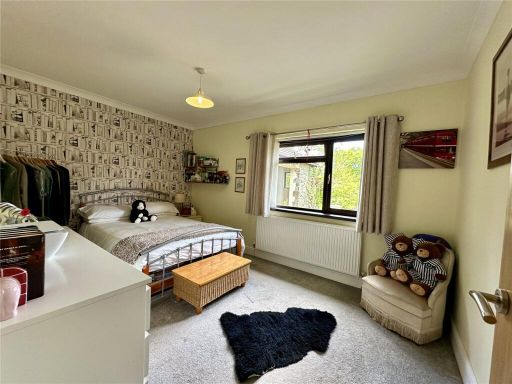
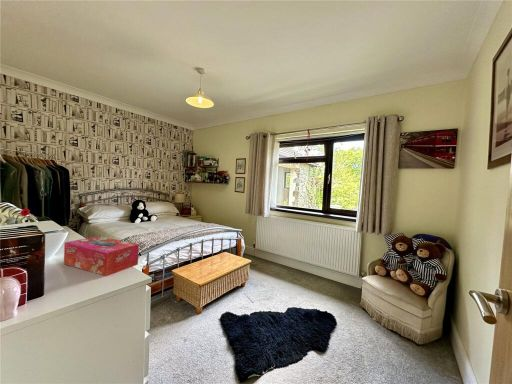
+ tissue box [63,235,140,277]
